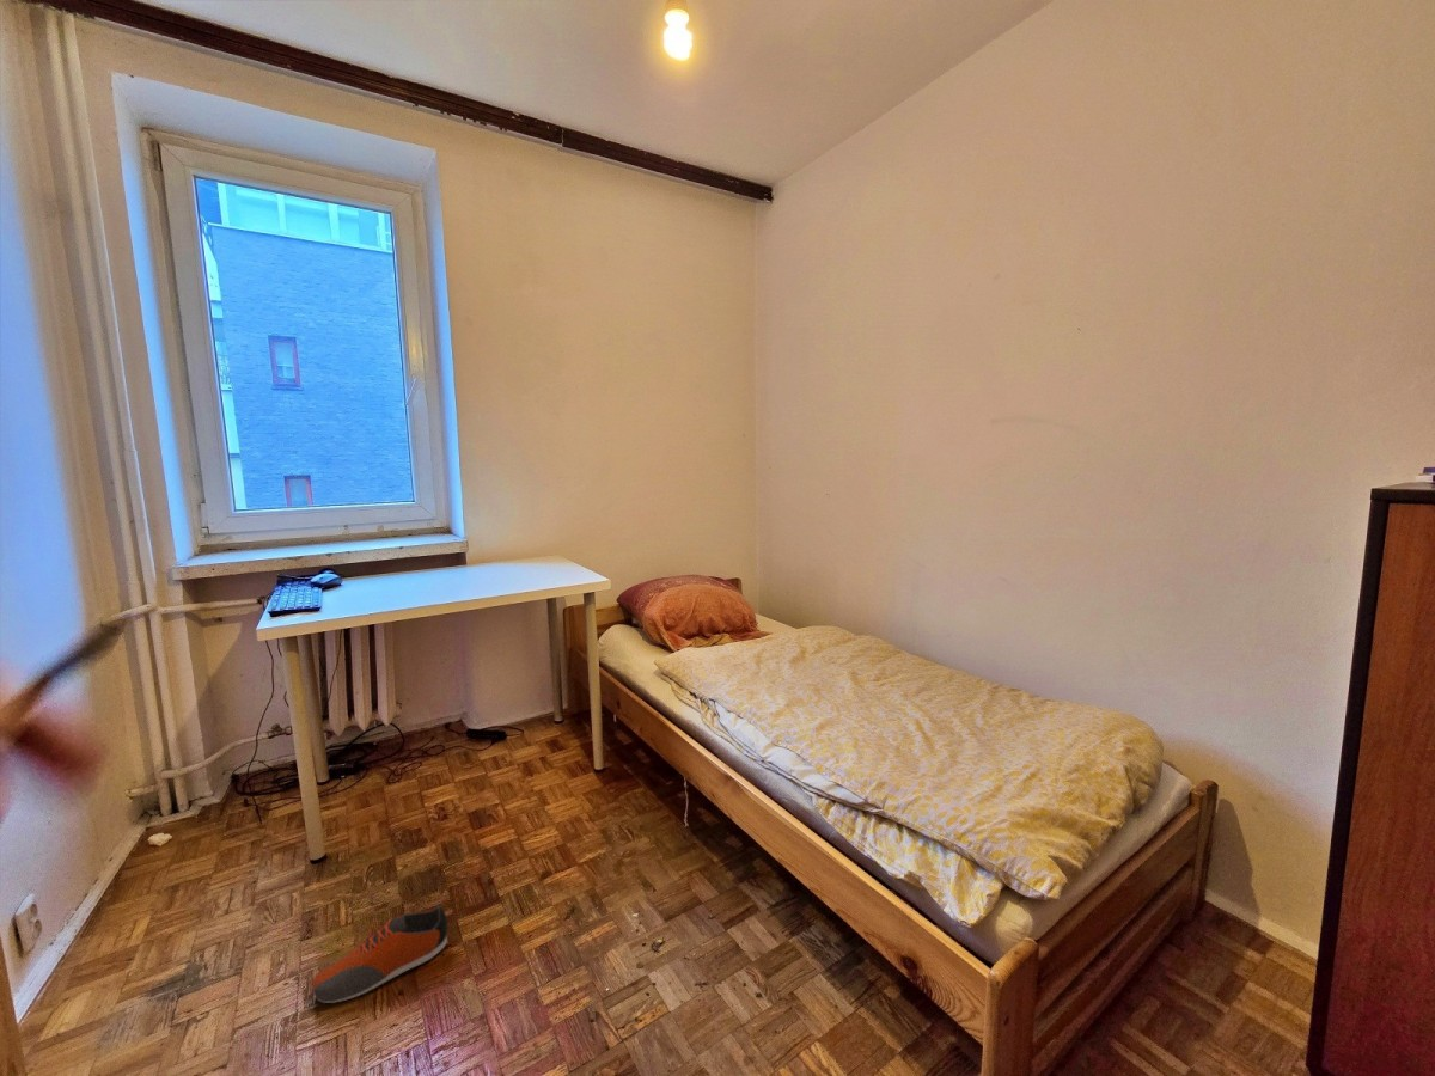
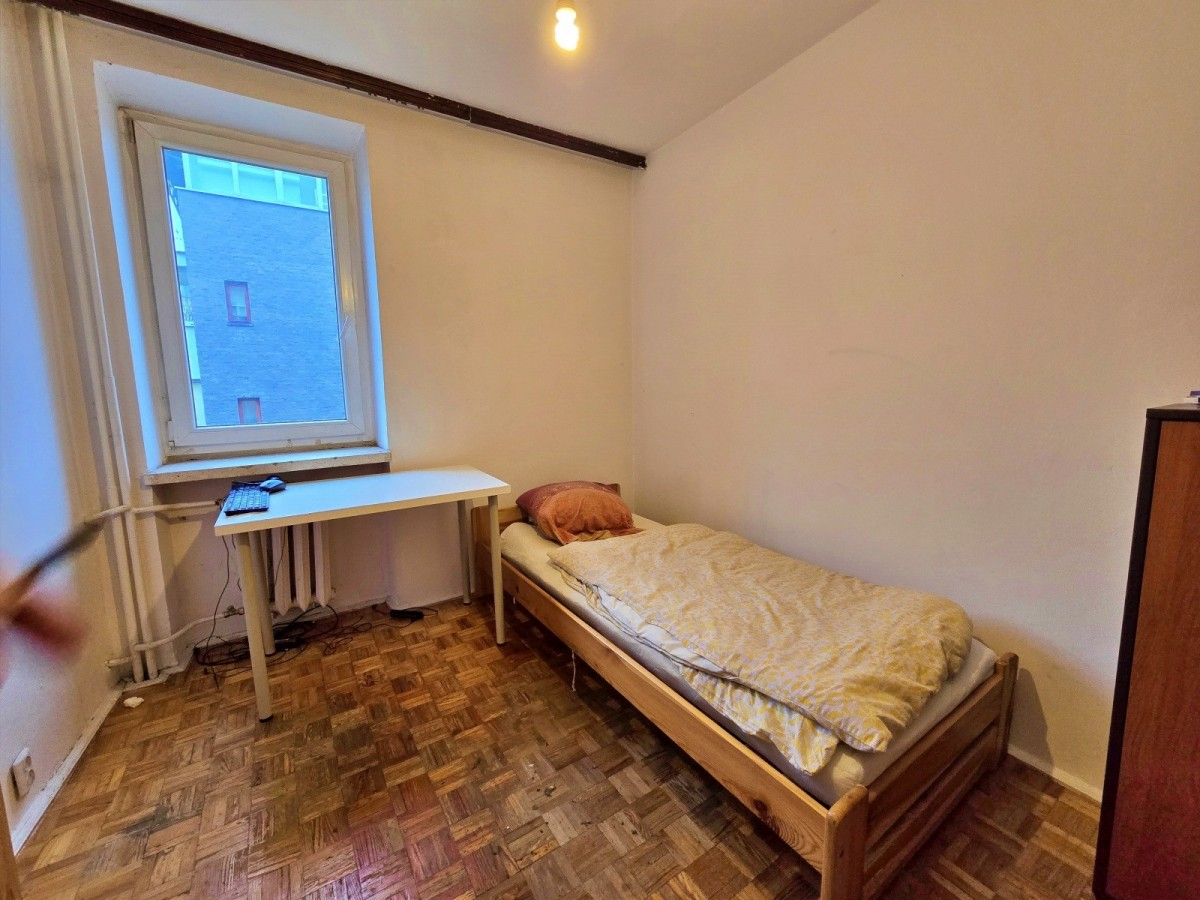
- shoe [311,903,448,1004]
